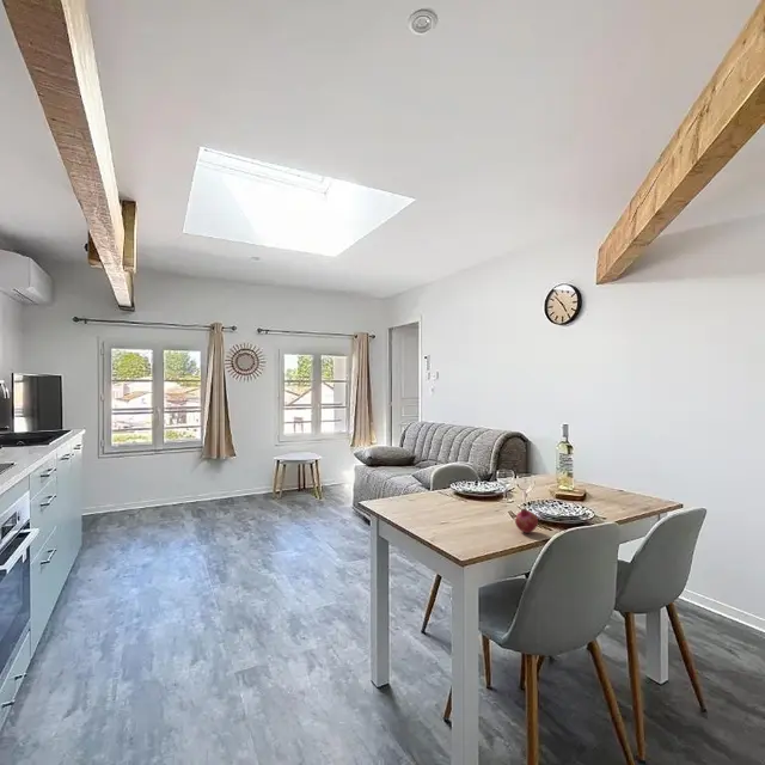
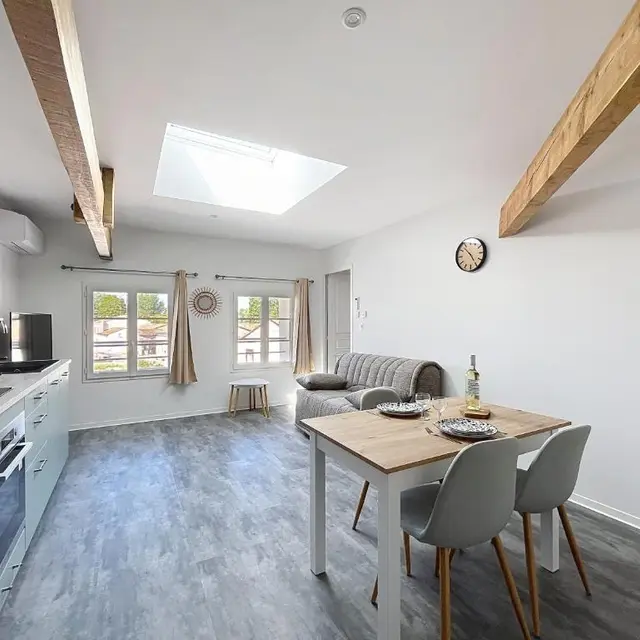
- fruit [514,508,539,534]
